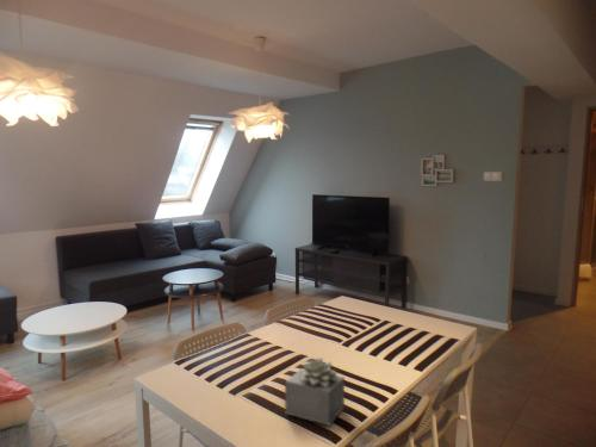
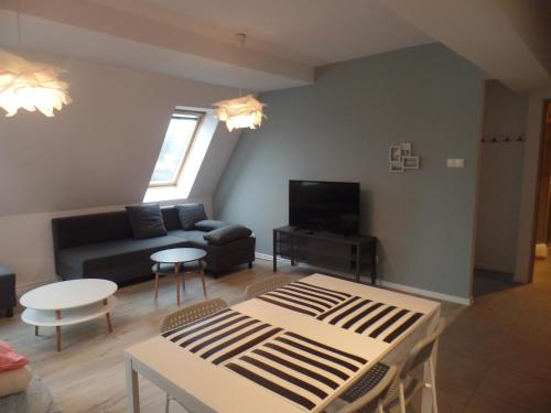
- succulent plant [284,356,346,427]
